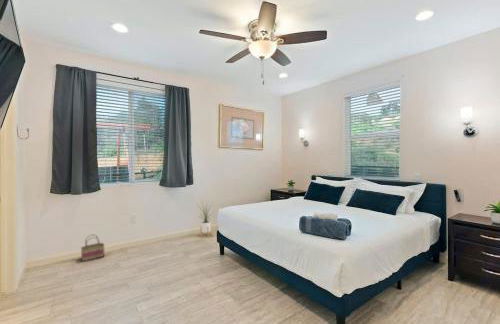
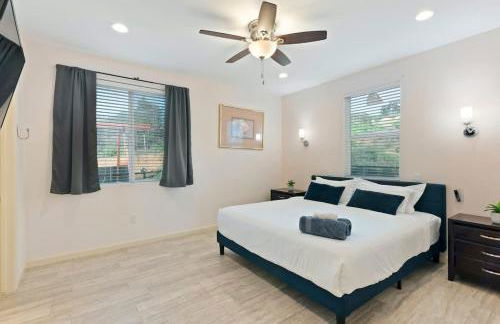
- basket [80,234,106,262]
- house plant [197,200,215,238]
